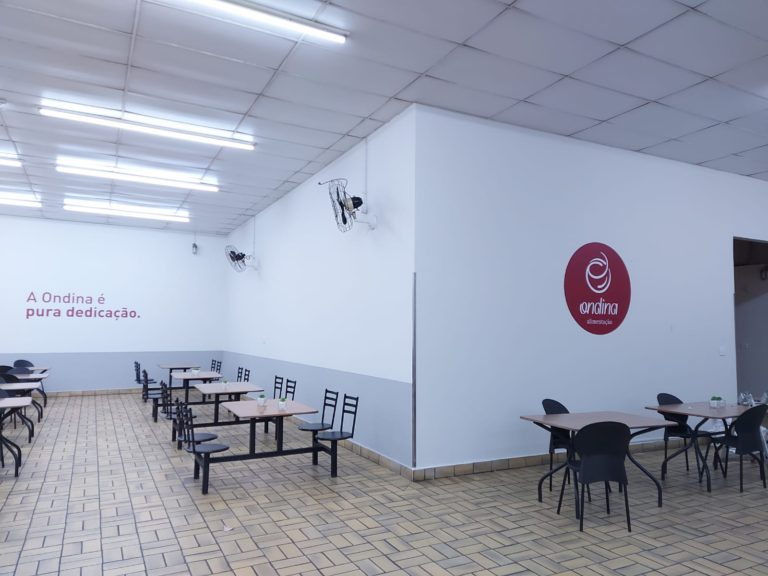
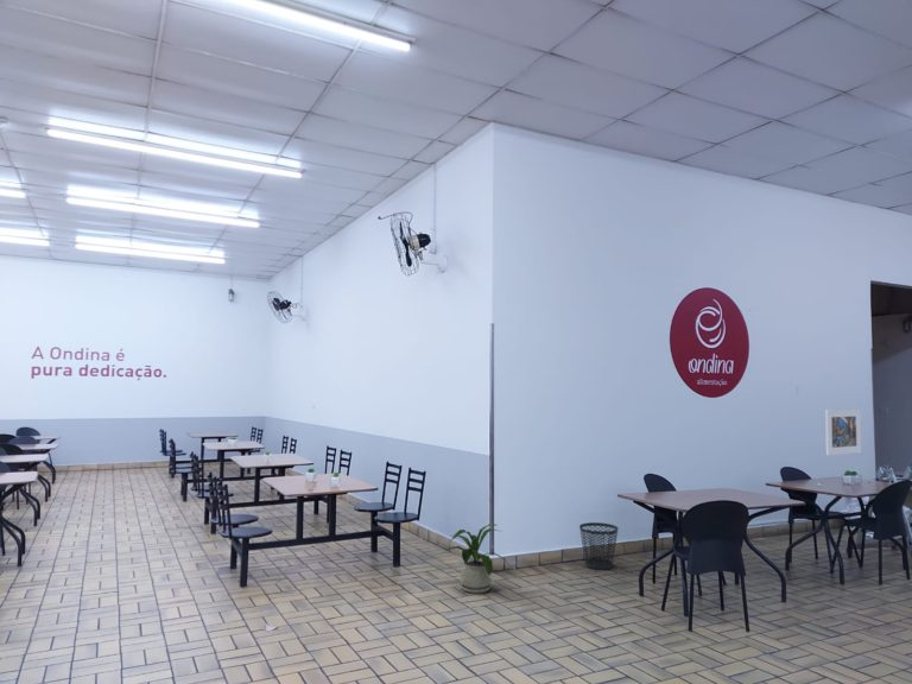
+ house plant [441,522,512,595]
+ wastebasket [578,521,619,571]
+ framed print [824,407,862,456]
